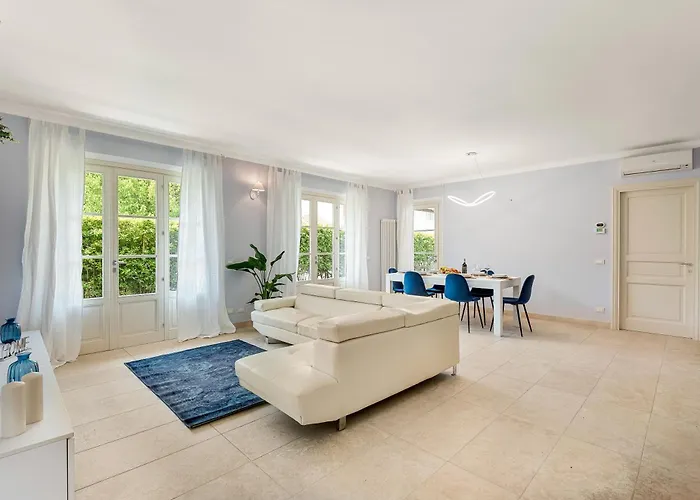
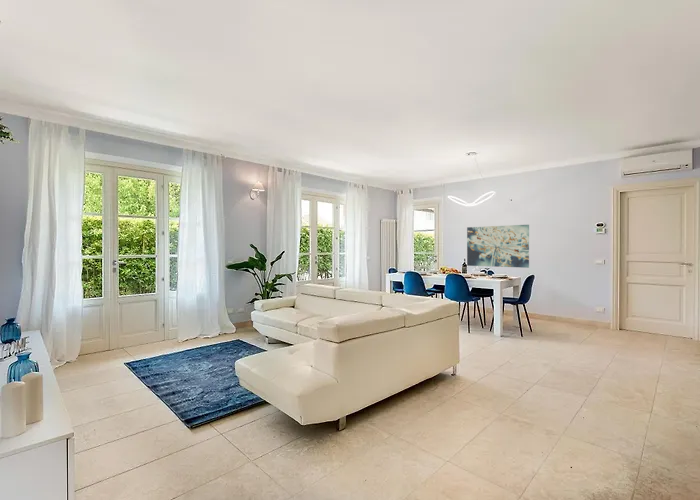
+ wall art [466,224,530,269]
